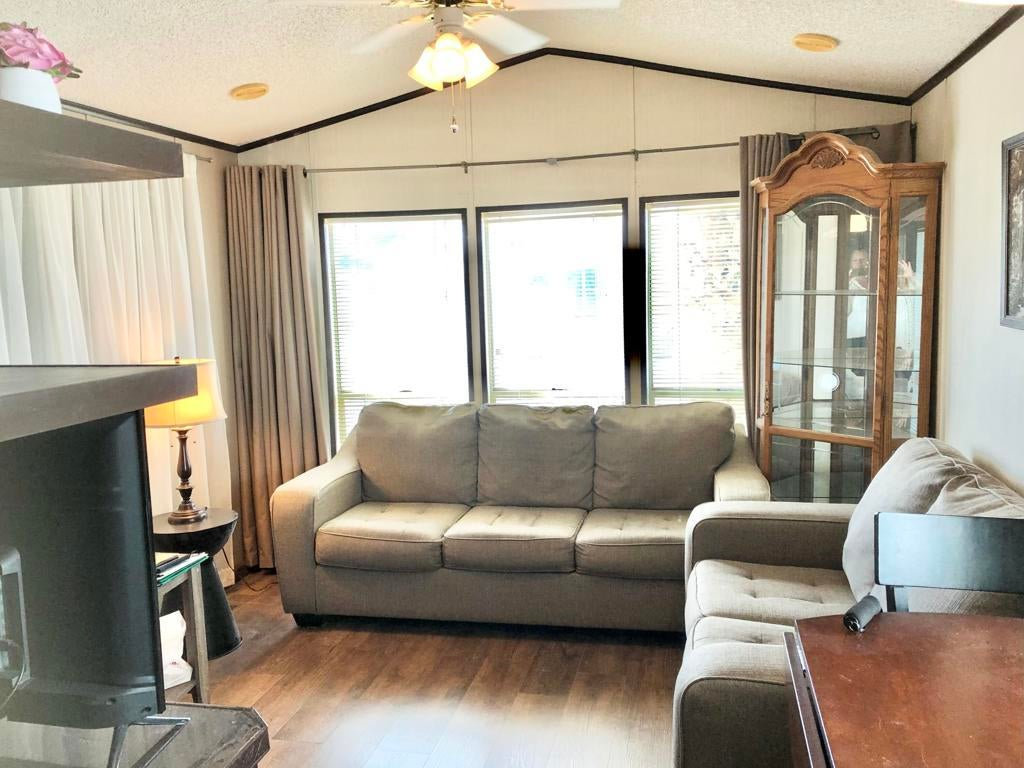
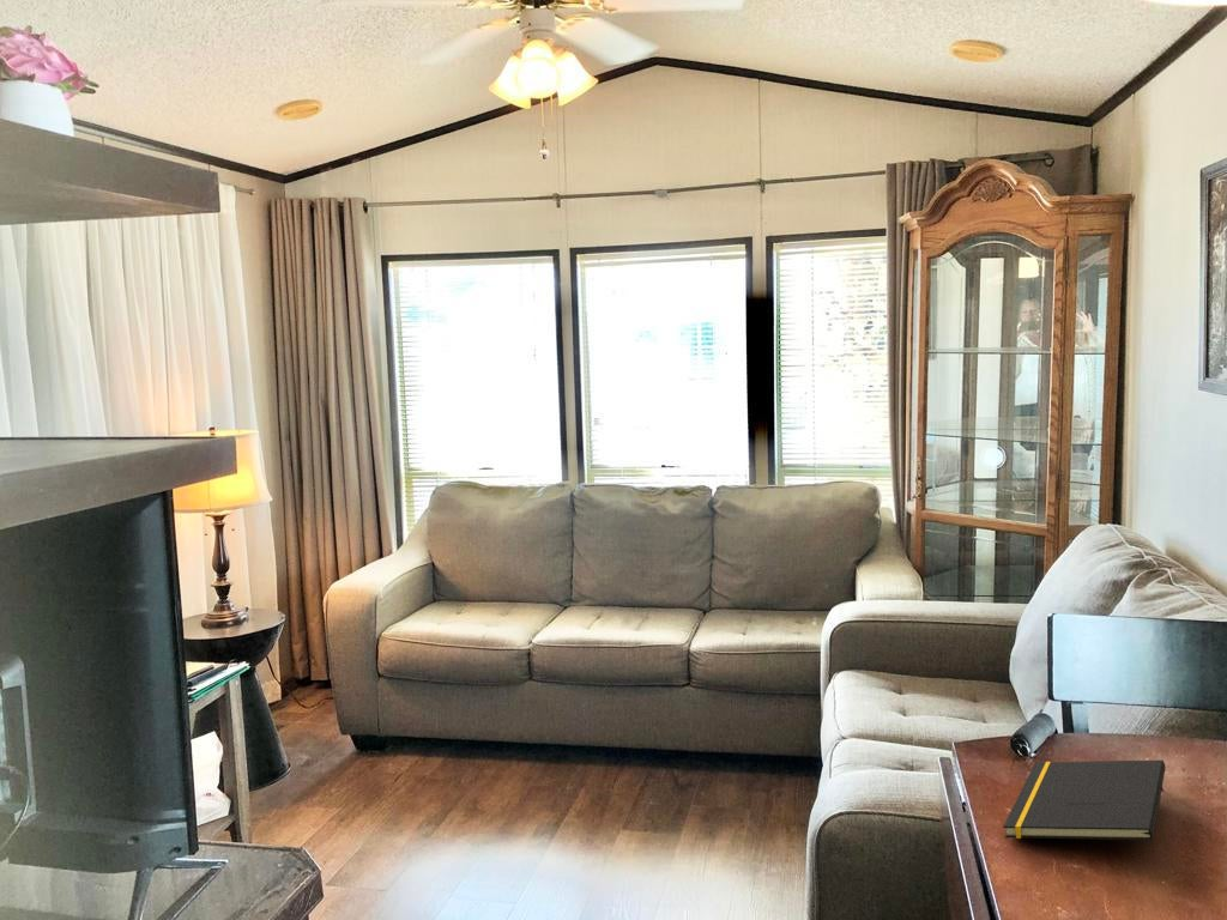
+ notepad [1002,759,1166,841]
